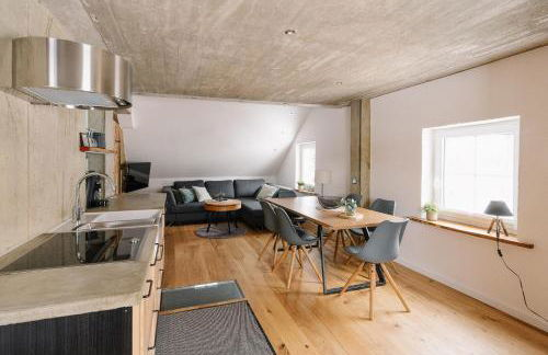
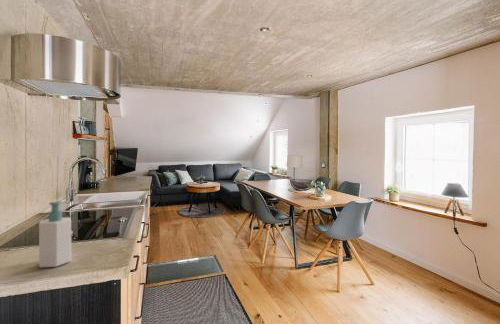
+ soap bottle [38,201,72,269]
